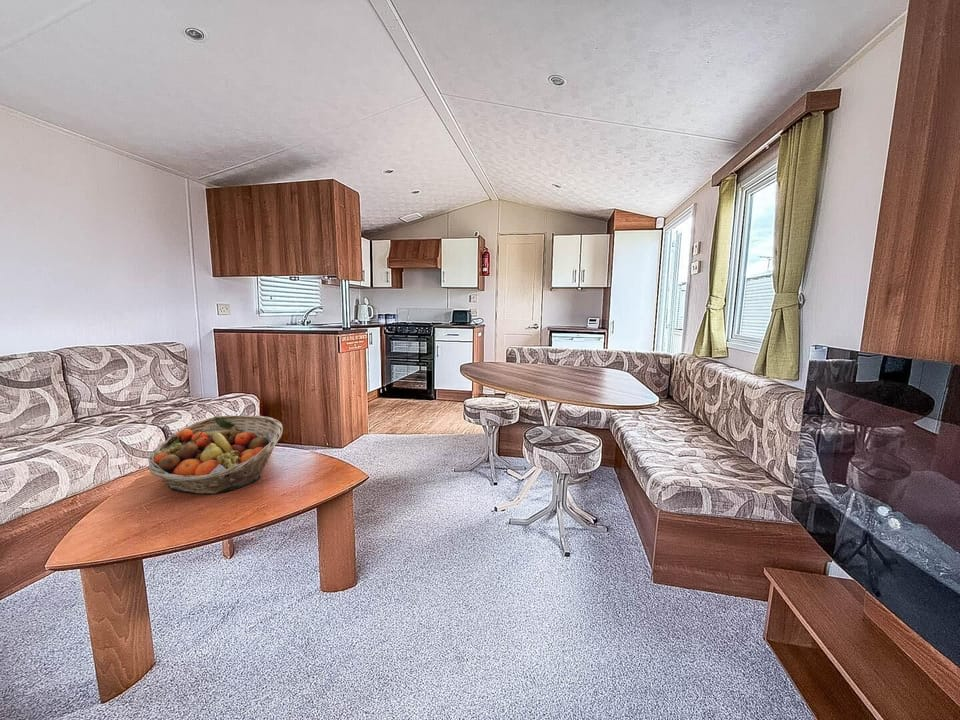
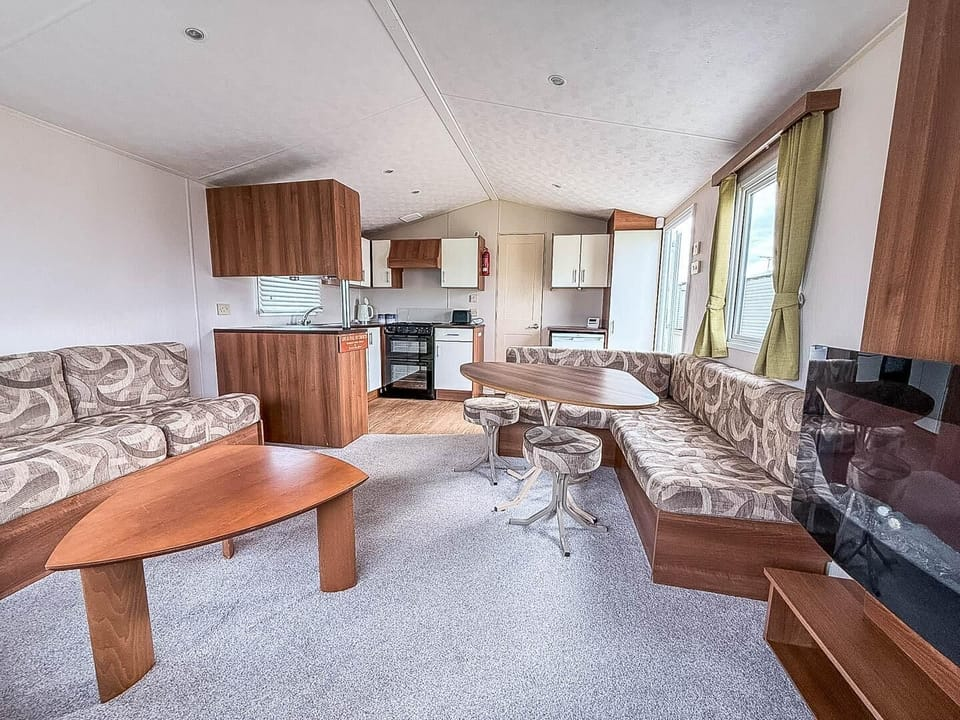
- fruit basket [147,414,284,495]
